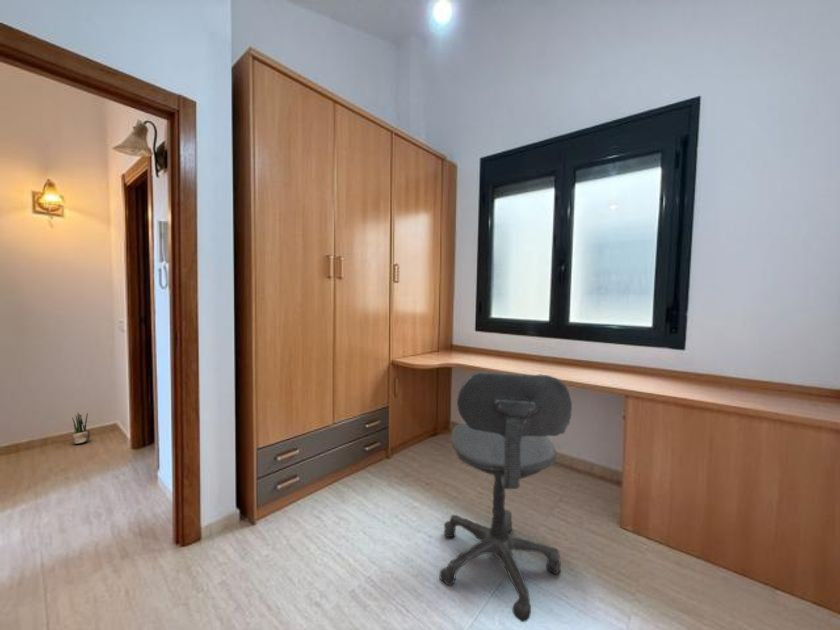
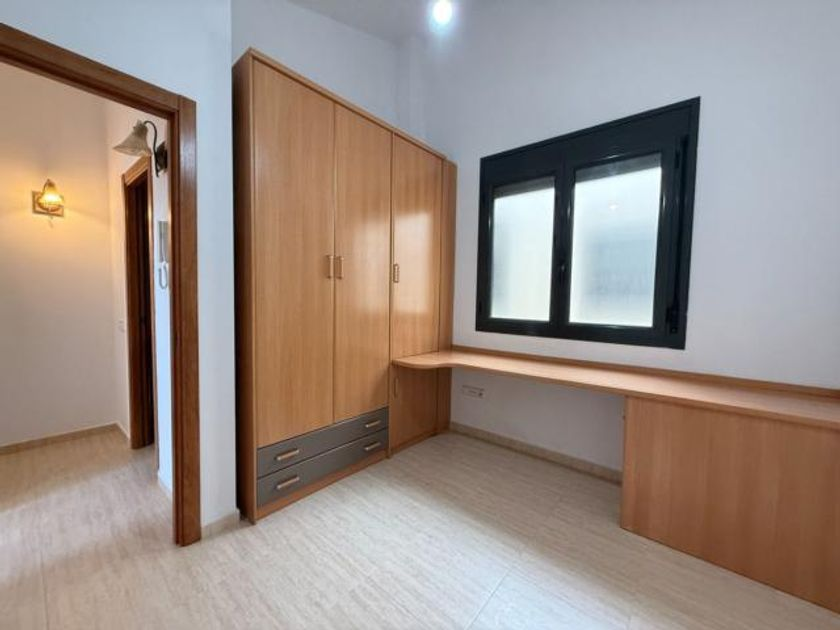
- office chair [438,371,573,623]
- potted plant [71,412,91,445]
